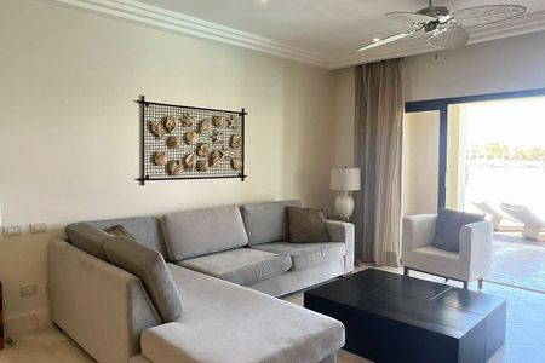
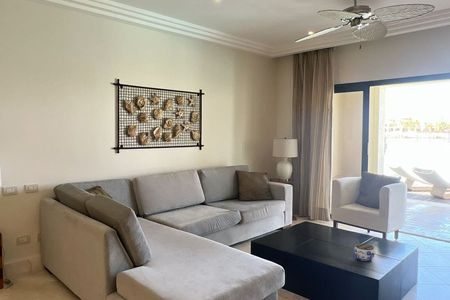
+ jar [354,243,376,262]
